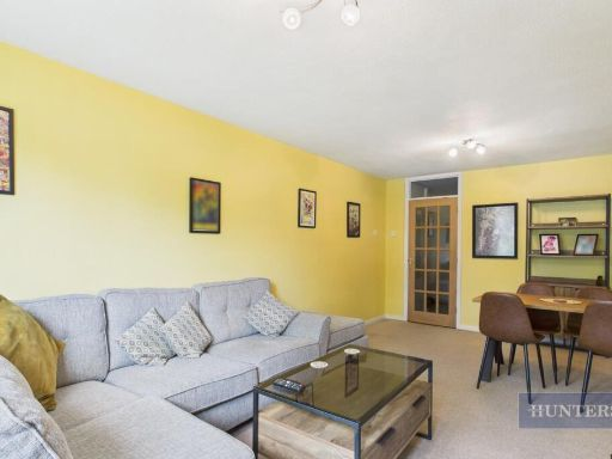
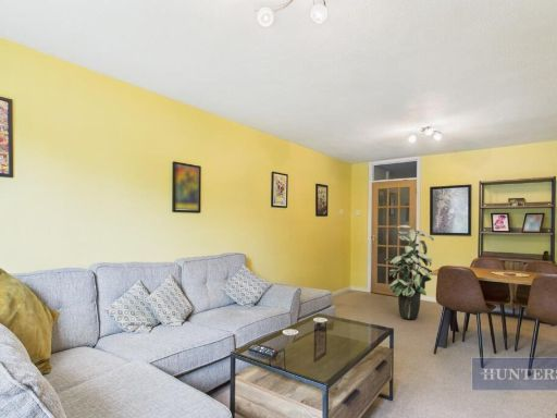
+ indoor plant [384,224,434,320]
